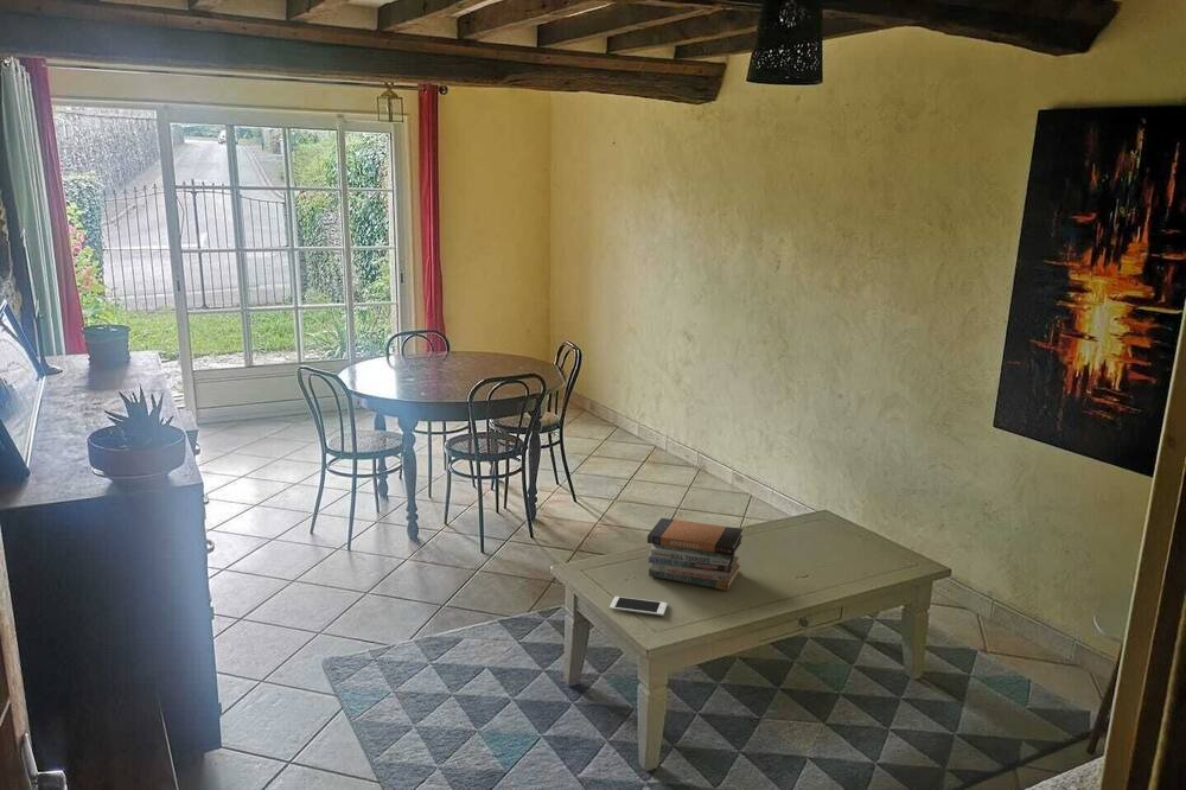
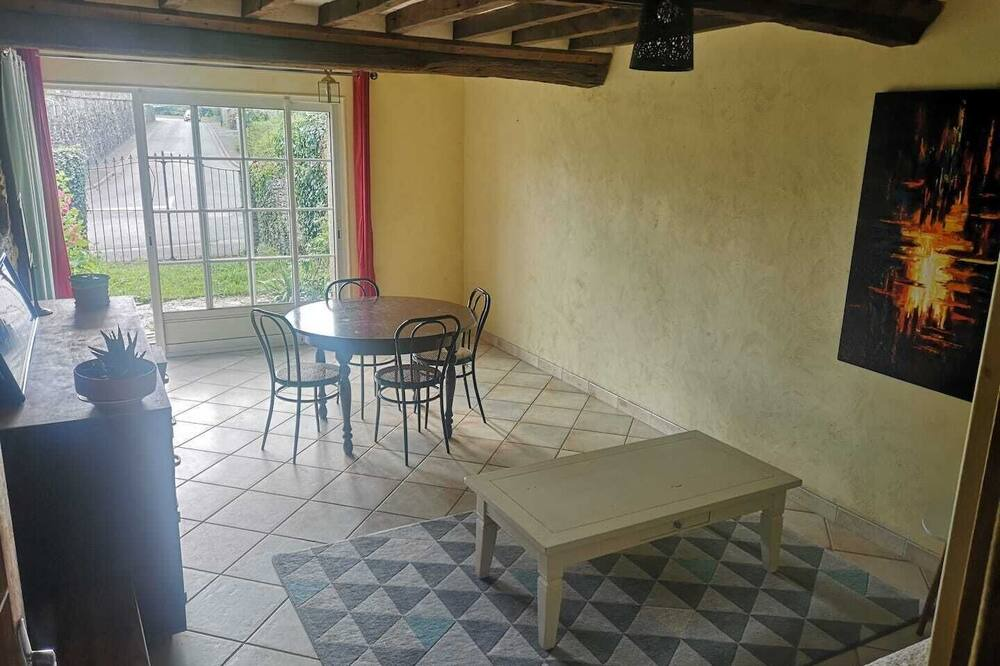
- cell phone [608,595,669,617]
- book stack [646,517,744,592]
